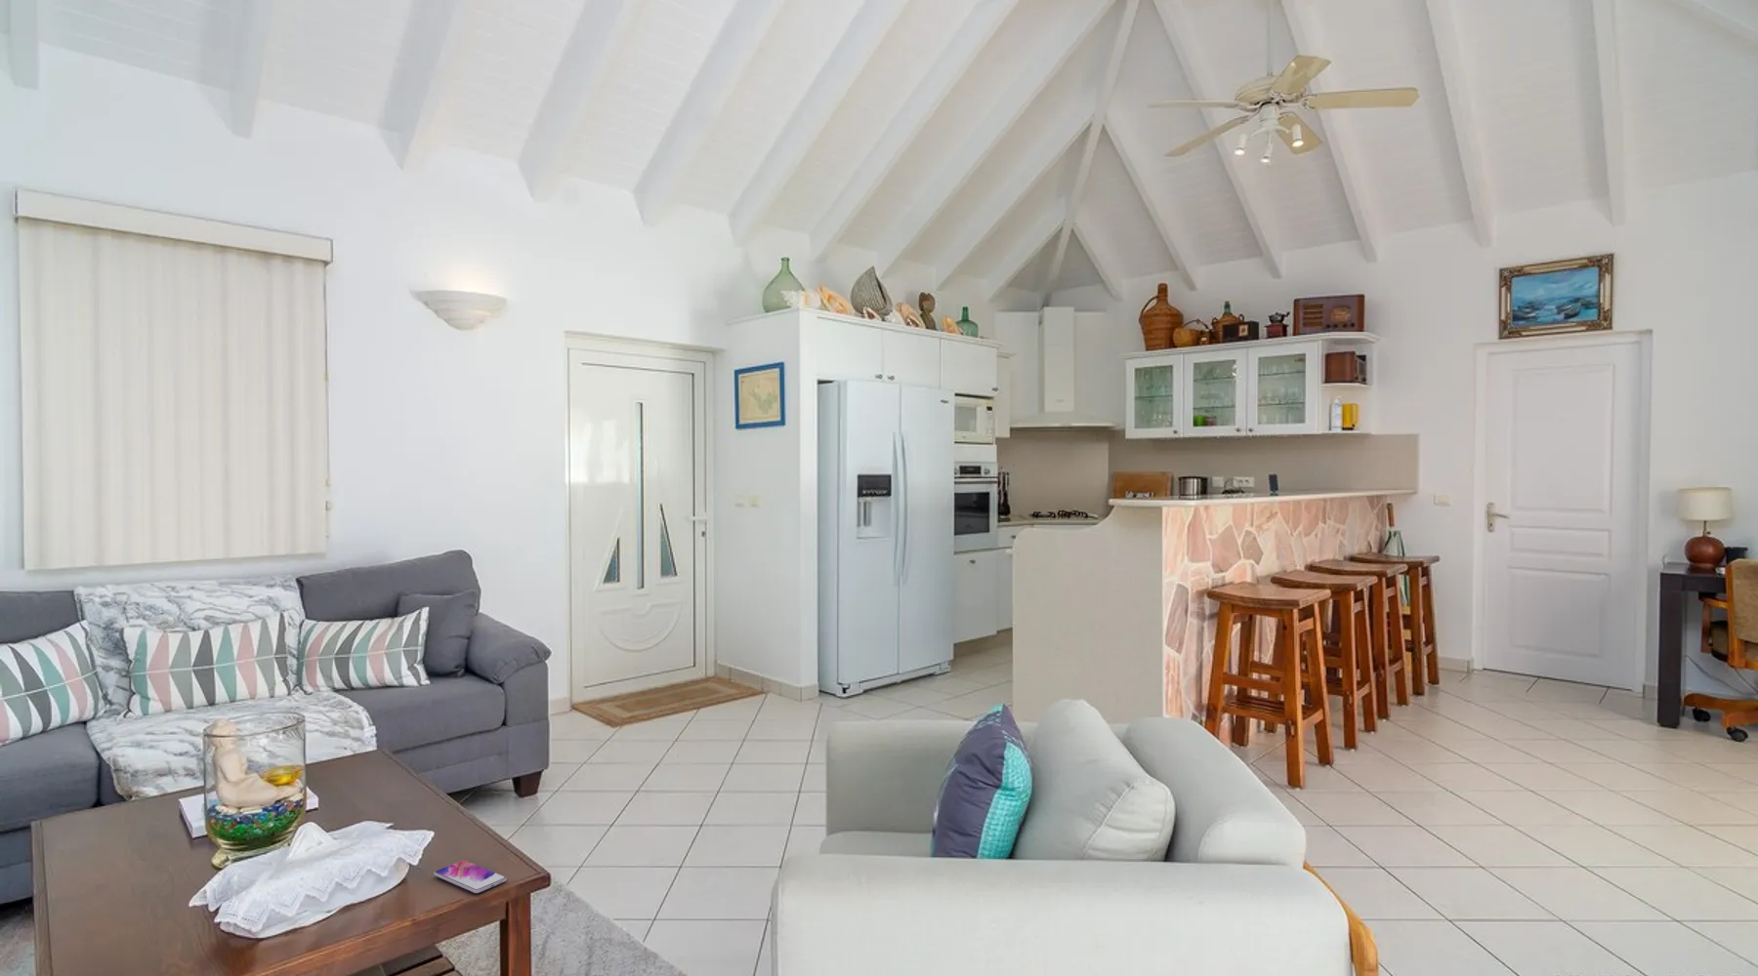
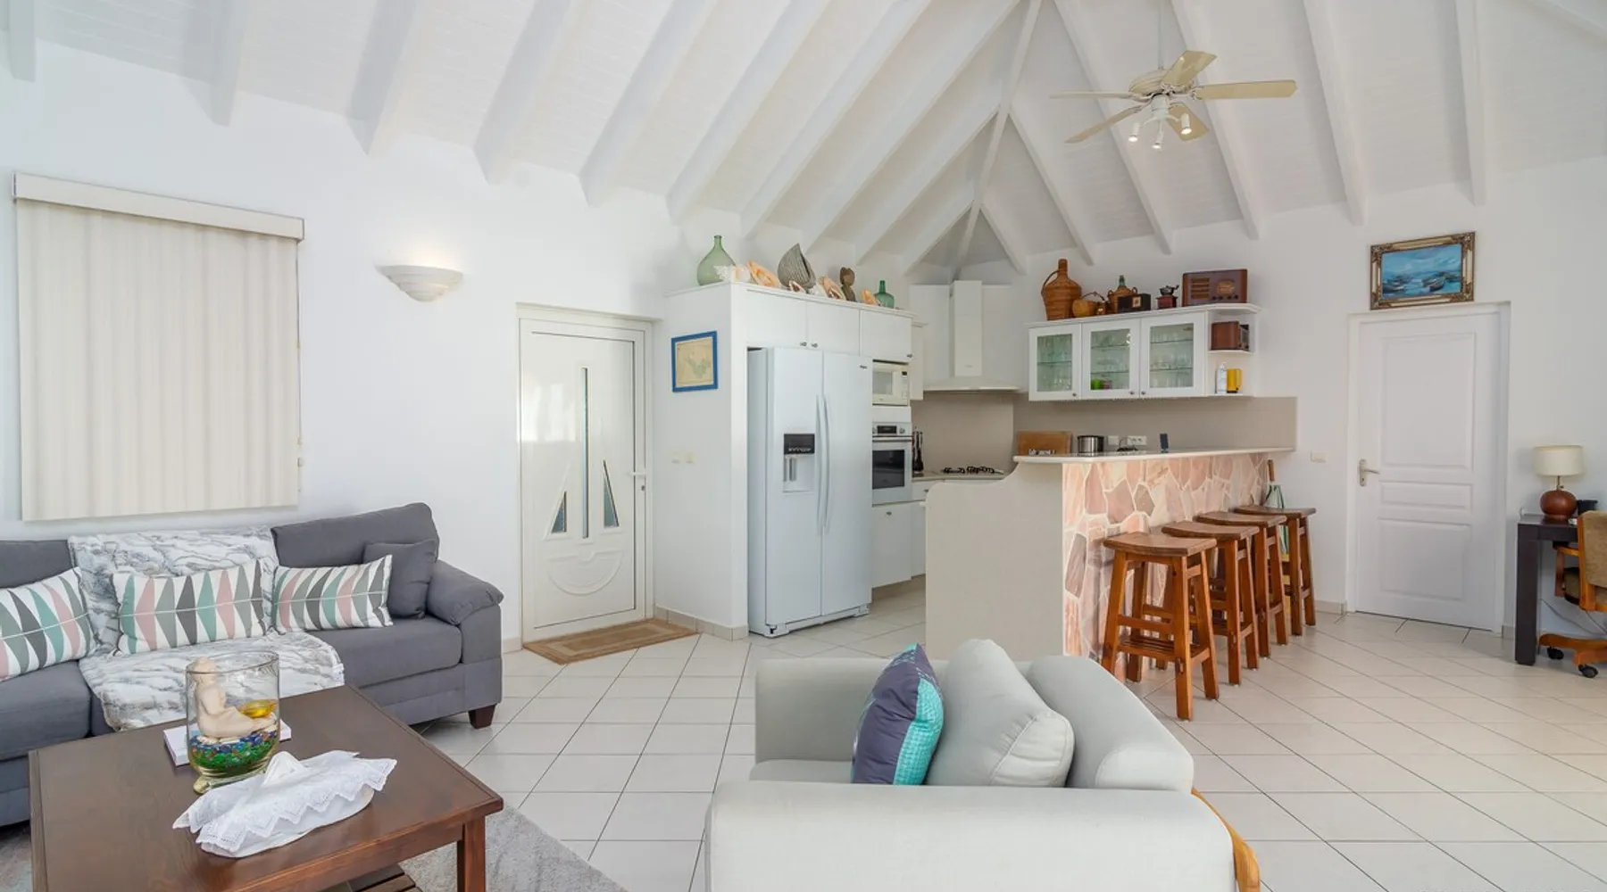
- smartphone [433,859,507,894]
